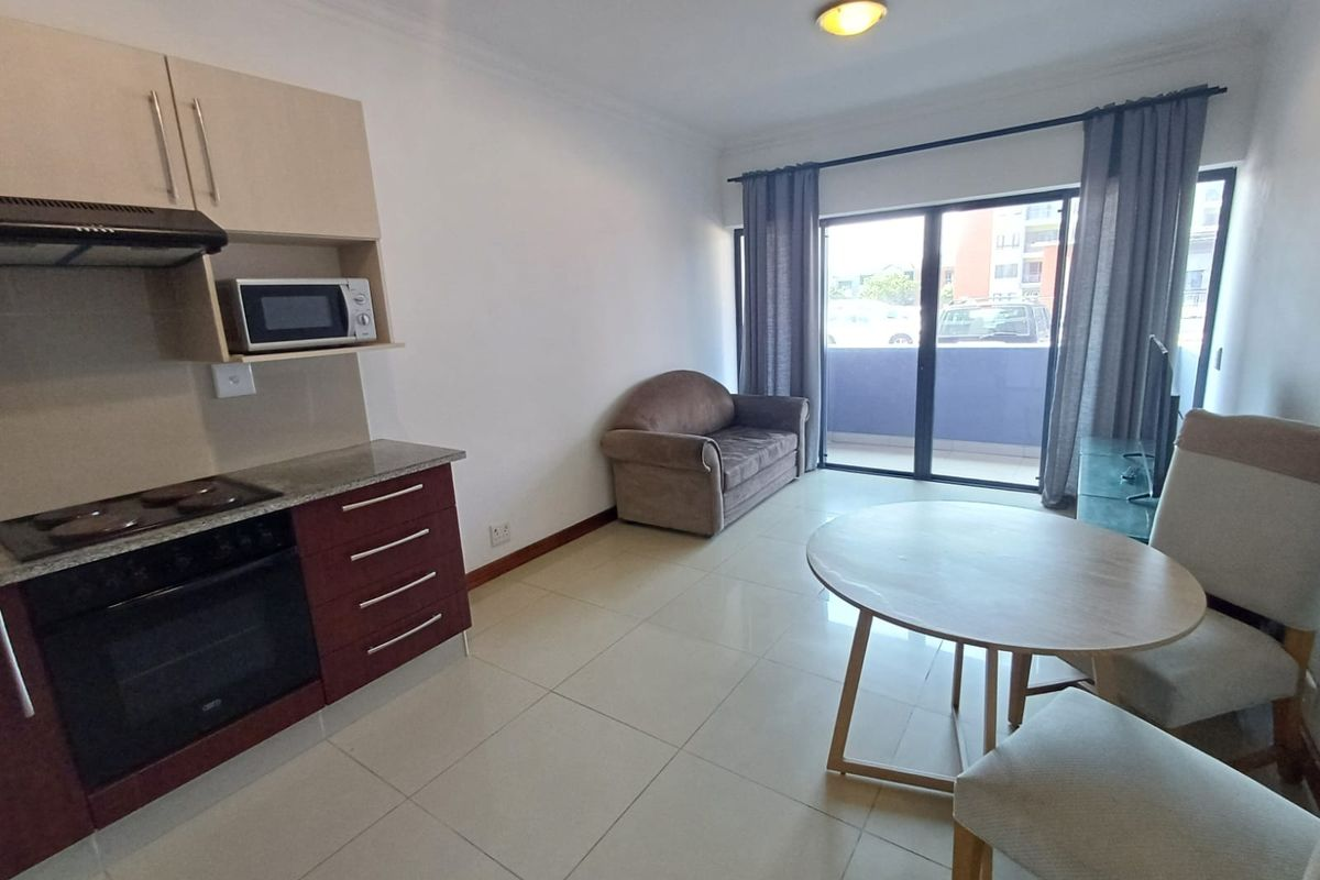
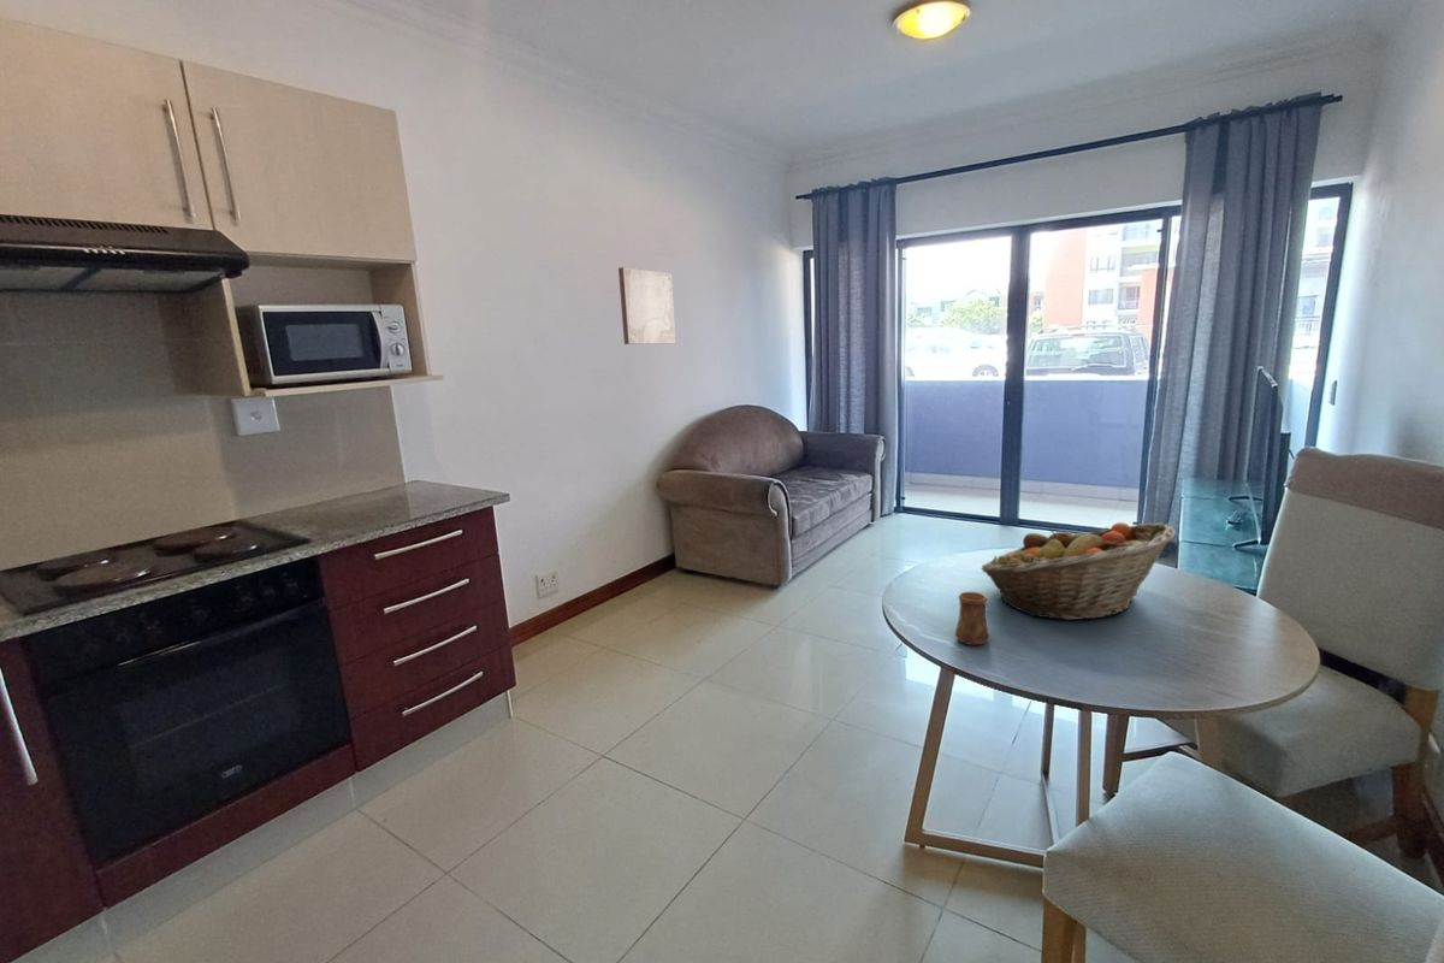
+ cup [954,591,990,646]
+ wall art [617,266,677,345]
+ fruit basket [980,521,1177,621]
